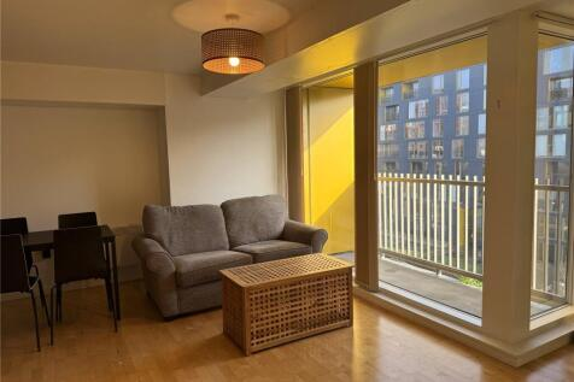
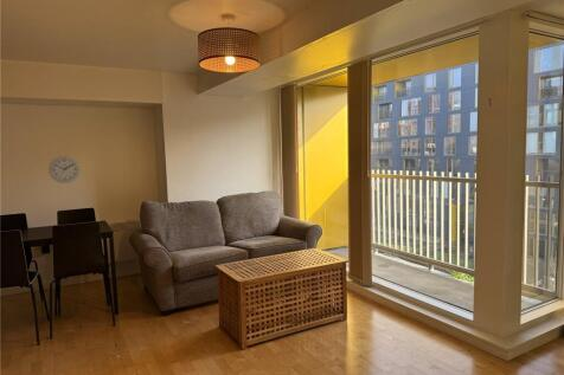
+ wall clock [47,155,81,185]
